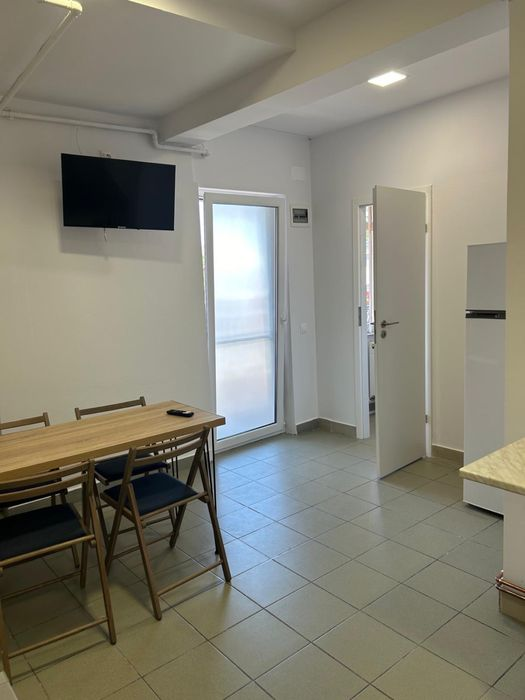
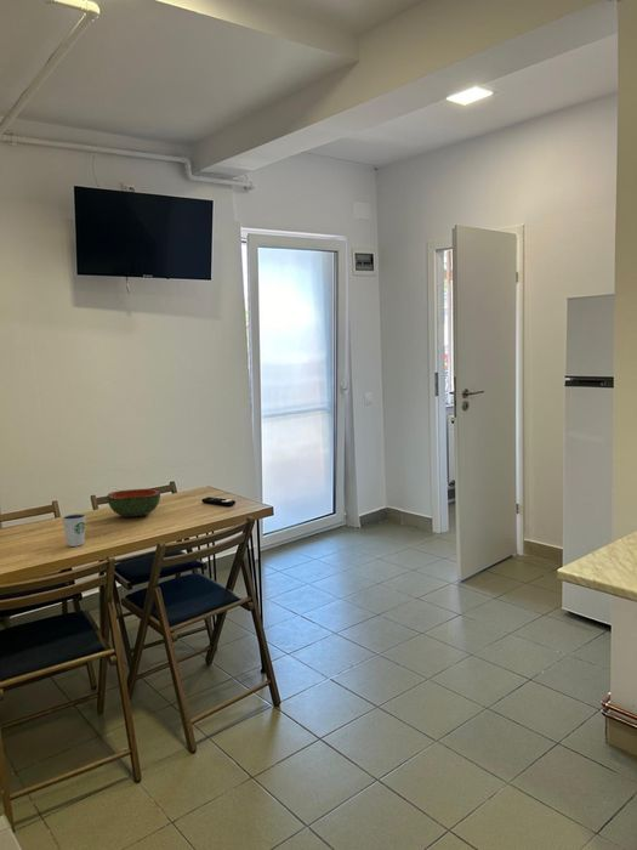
+ dixie cup [61,512,87,548]
+ bowl [106,488,161,517]
